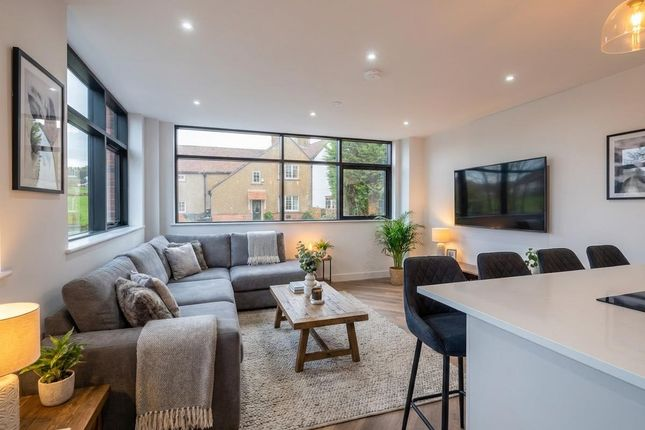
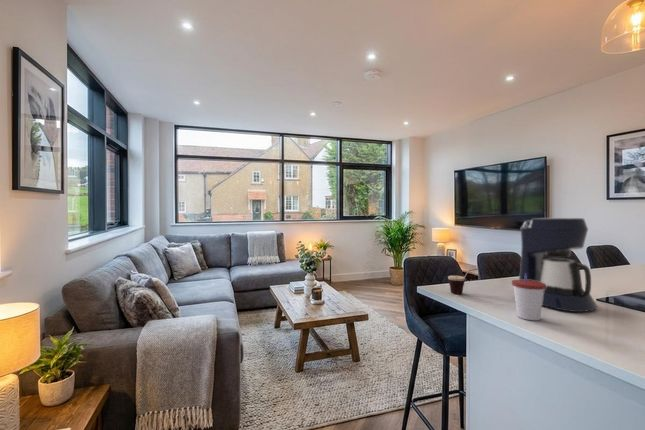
+ cup [447,268,480,295]
+ coffee maker [518,217,598,313]
+ cup [511,273,546,321]
